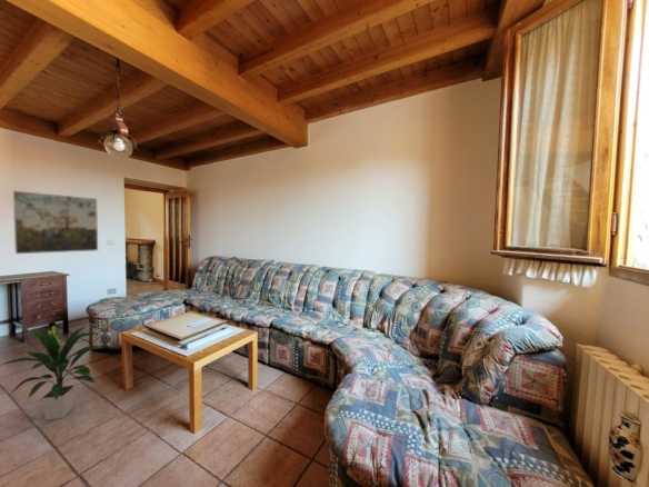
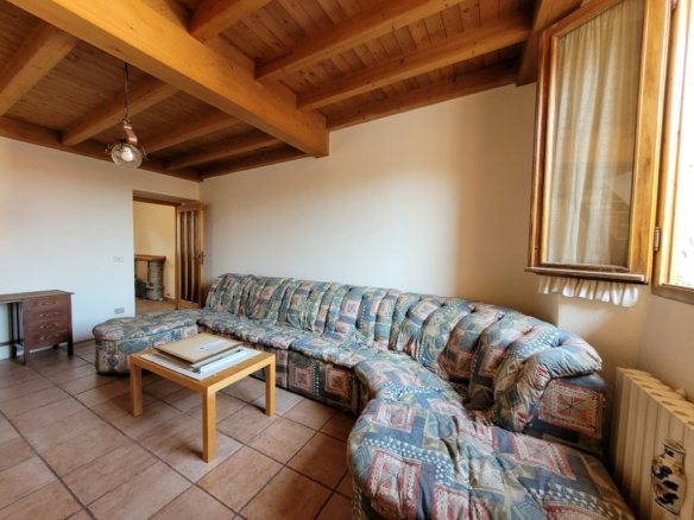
- decorative plant [41,325,66,357]
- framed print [12,189,99,255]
- indoor plant [0,324,101,421]
